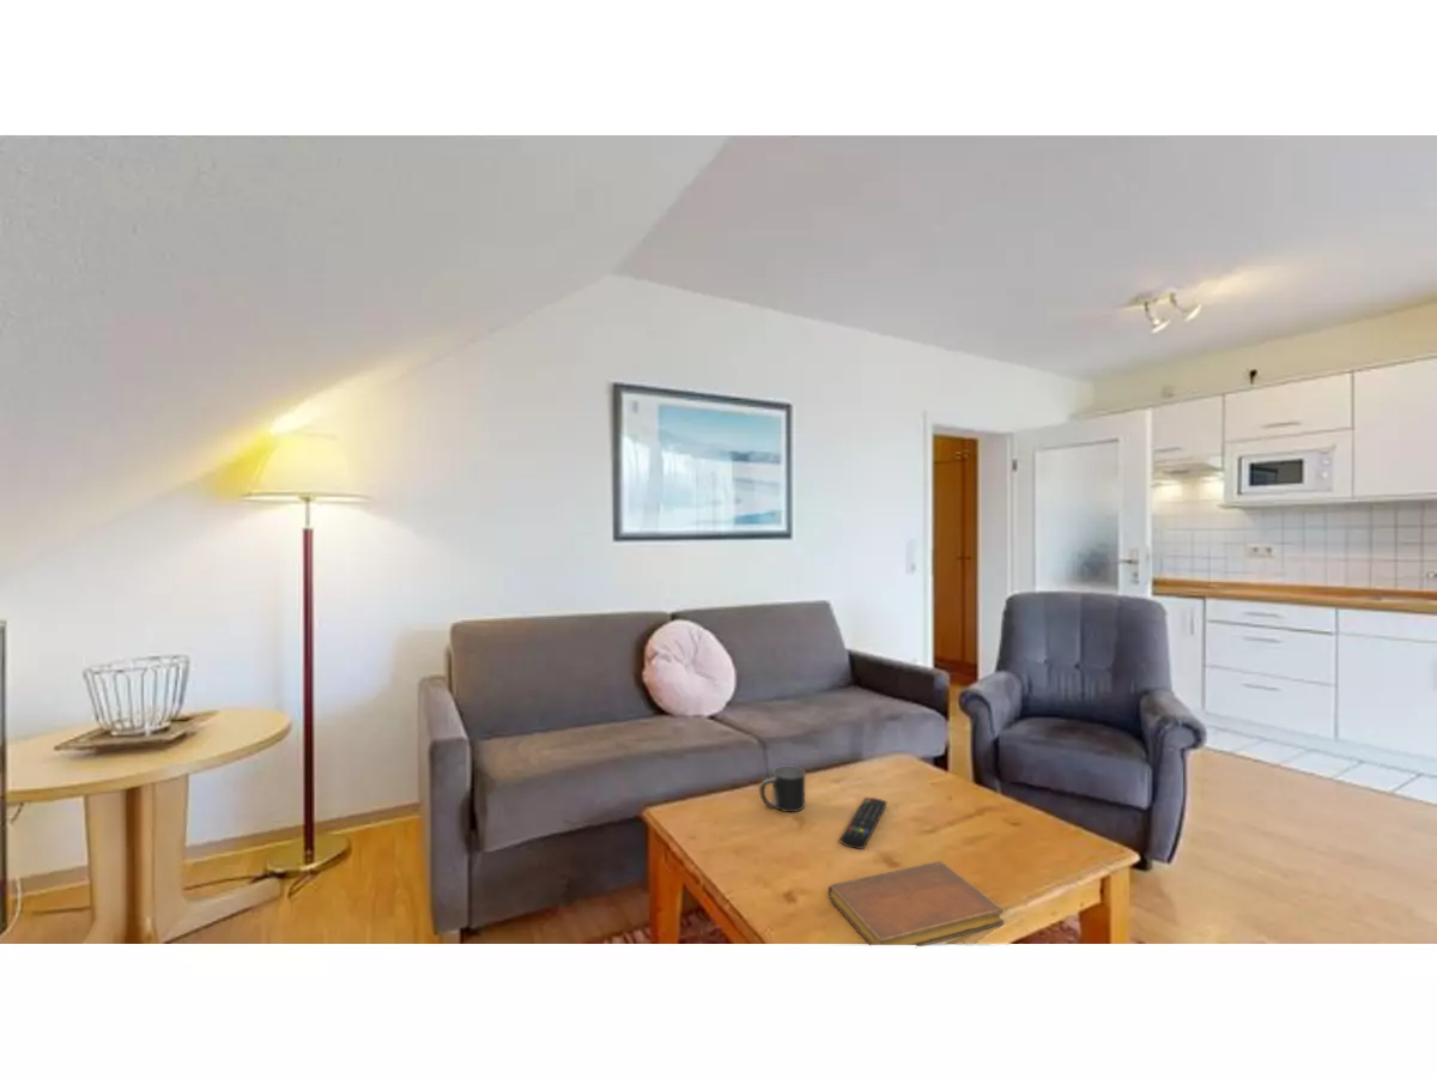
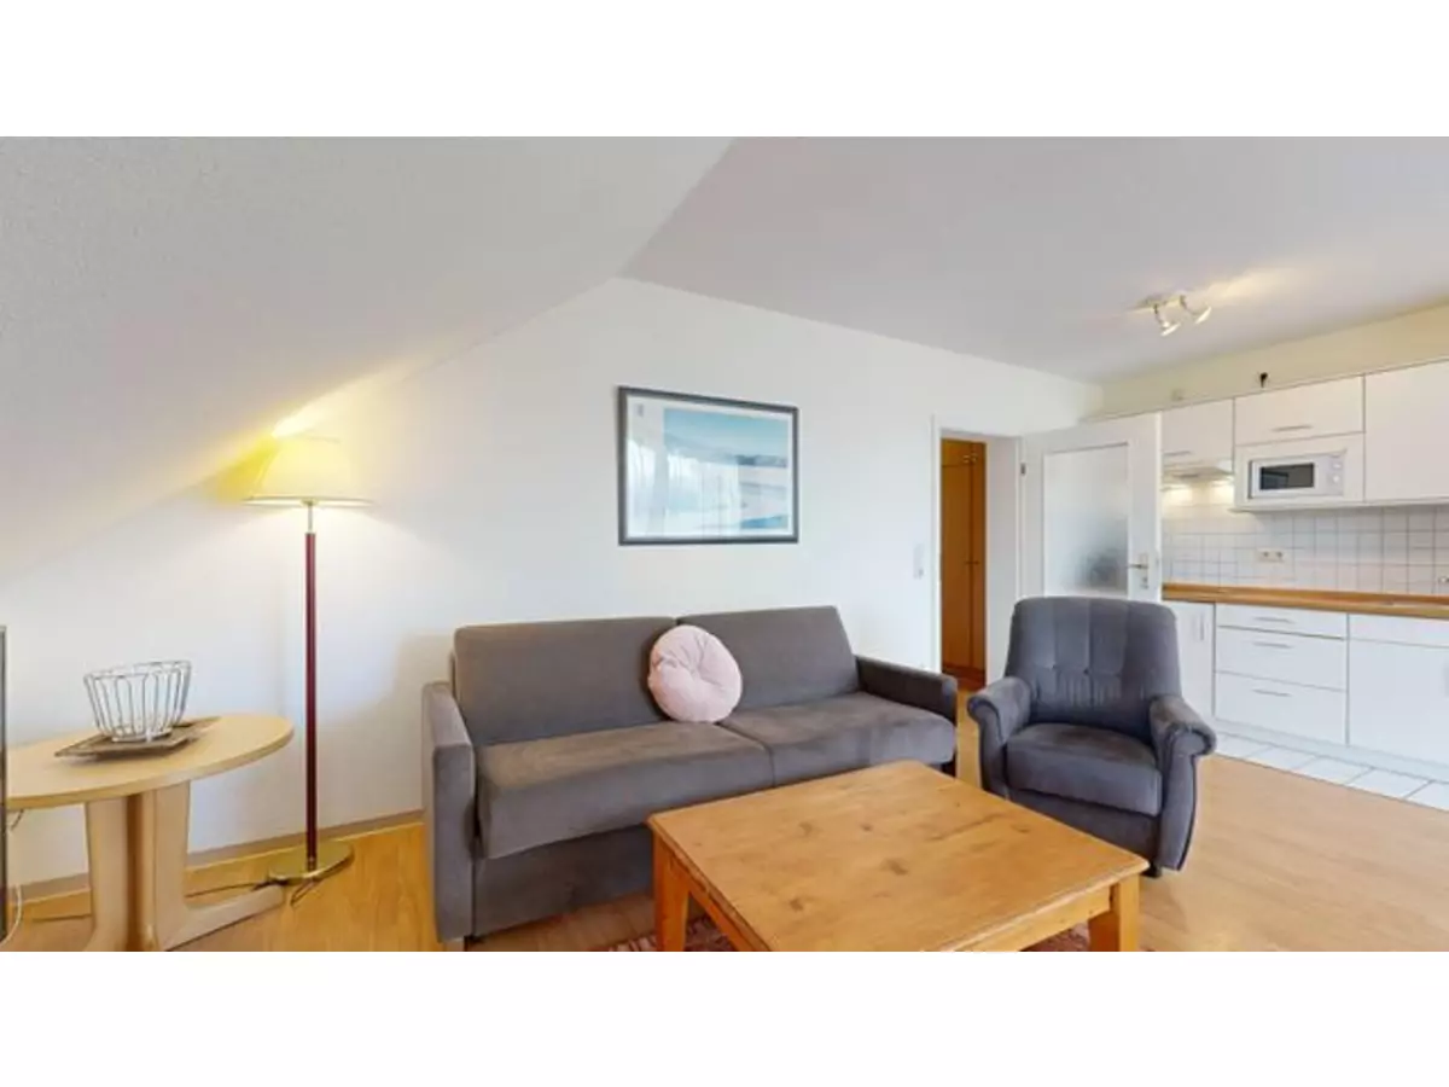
- mug [758,764,806,813]
- notebook [827,860,1005,947]
- remote control [839,797,887,850]
